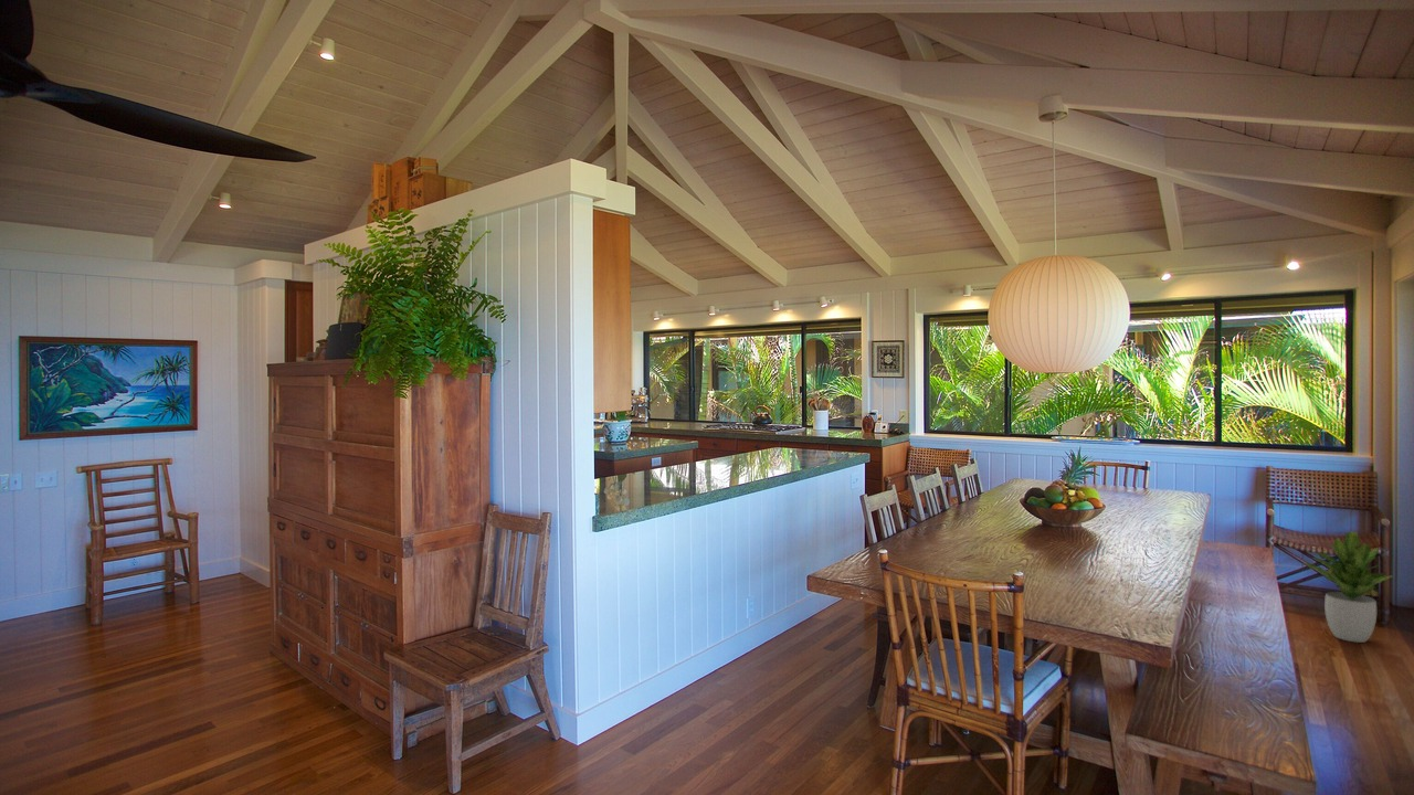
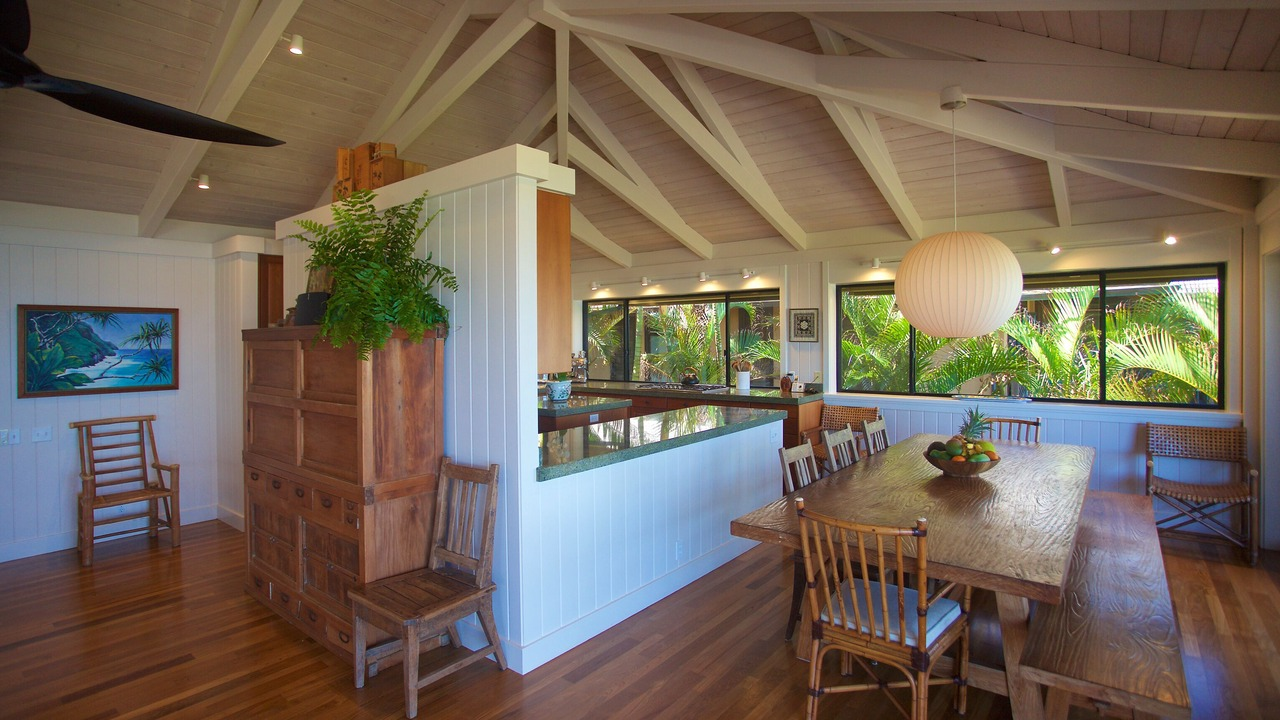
- potted plant [1302,531,1393,644]
